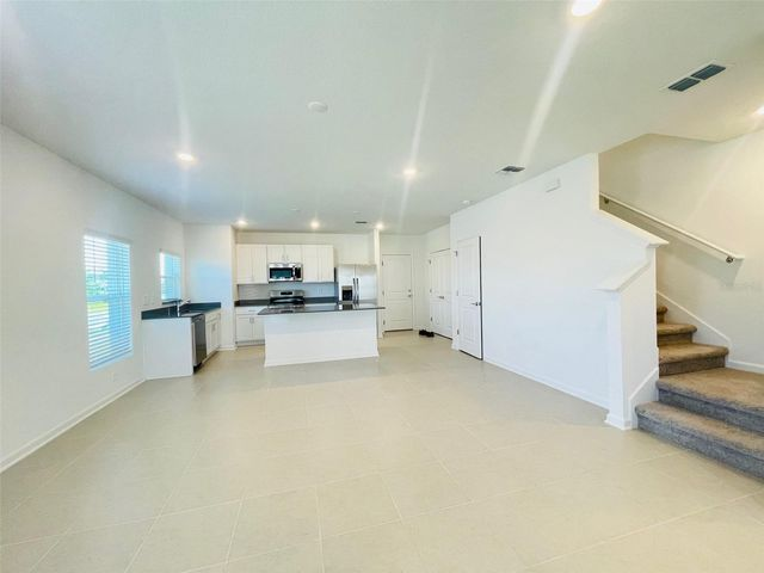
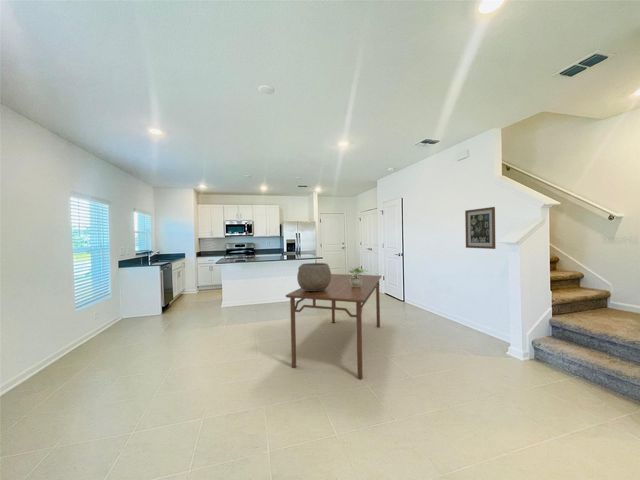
+ wall art [464,206,496,250]
+ ceramic pot [296,262,332,291]
+ potted plant [349,266,367,287]
+ dining table [285,273,383,380]
